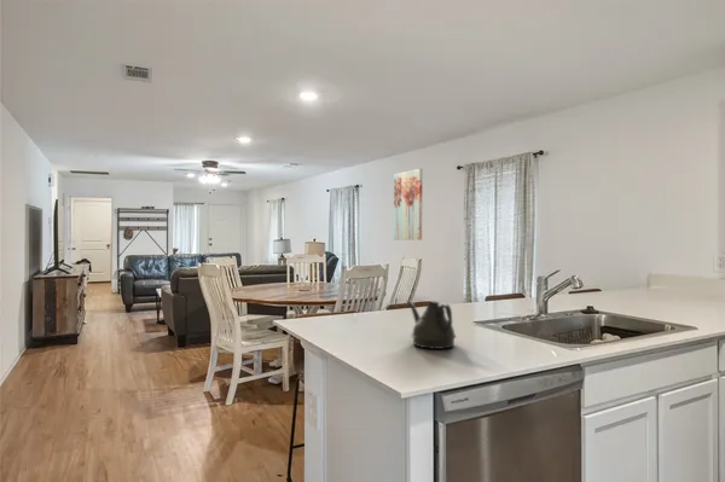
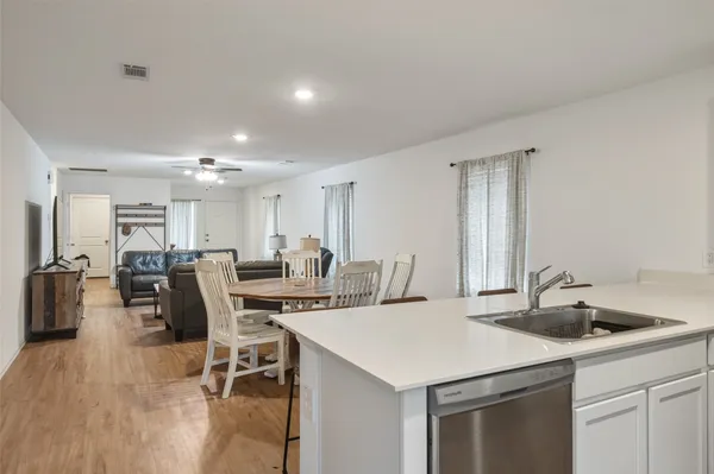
- wall art [393,168,424,242]
- teapot [405,298,457,350]
